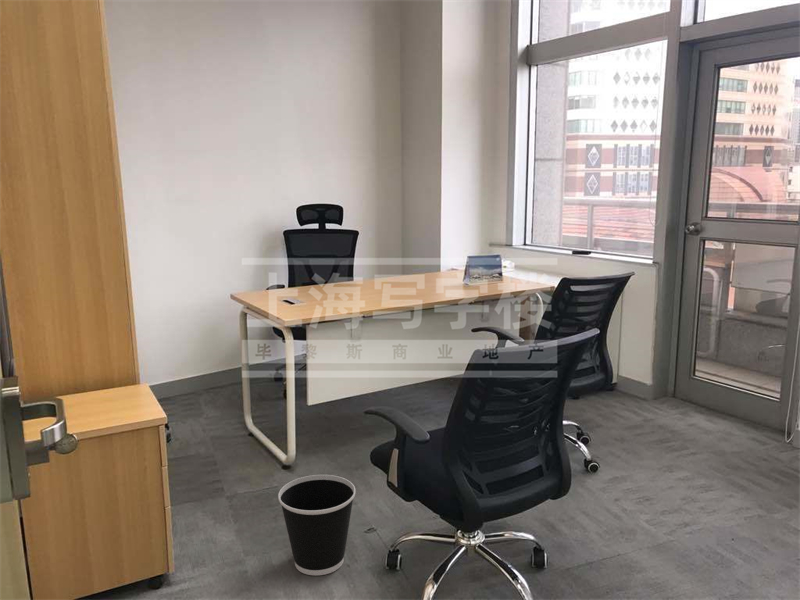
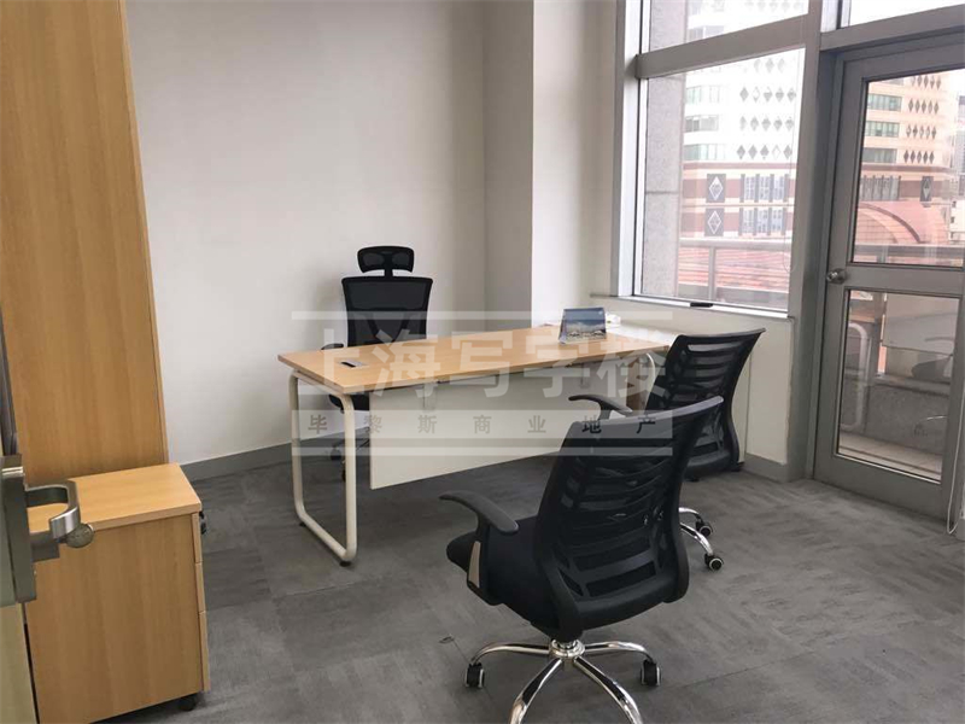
- wastebasket [277,474,356,576]
